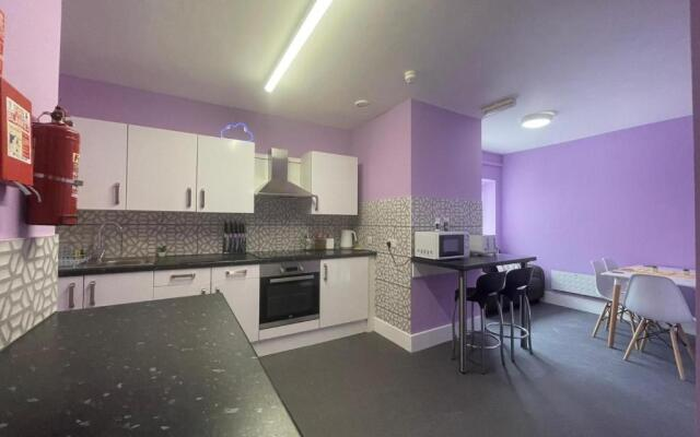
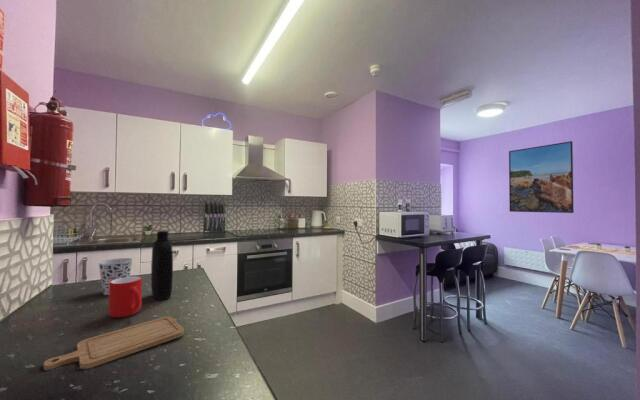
+ cup [97,257,134,296]
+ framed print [508,140,575,214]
+ bottle [150,230,174,301]
+ chopping board [43,316,185,371]
+ cup [108,275,143,318]
